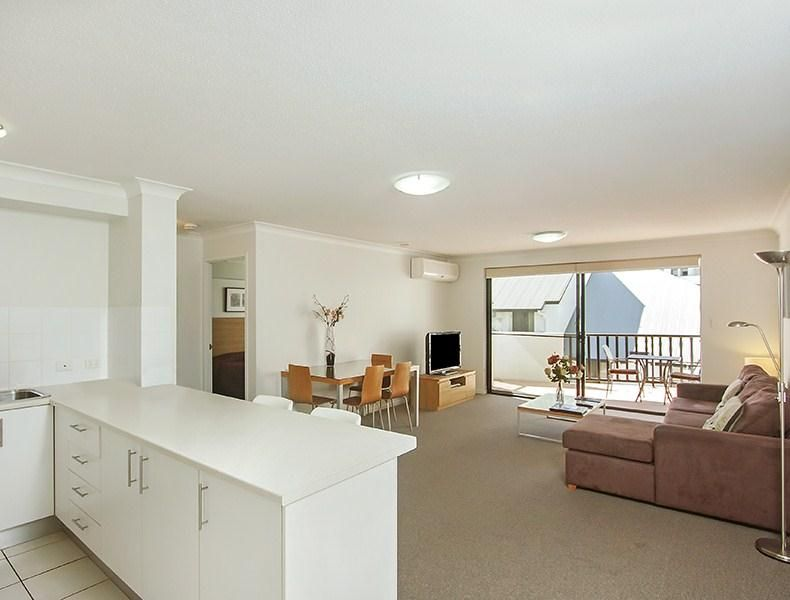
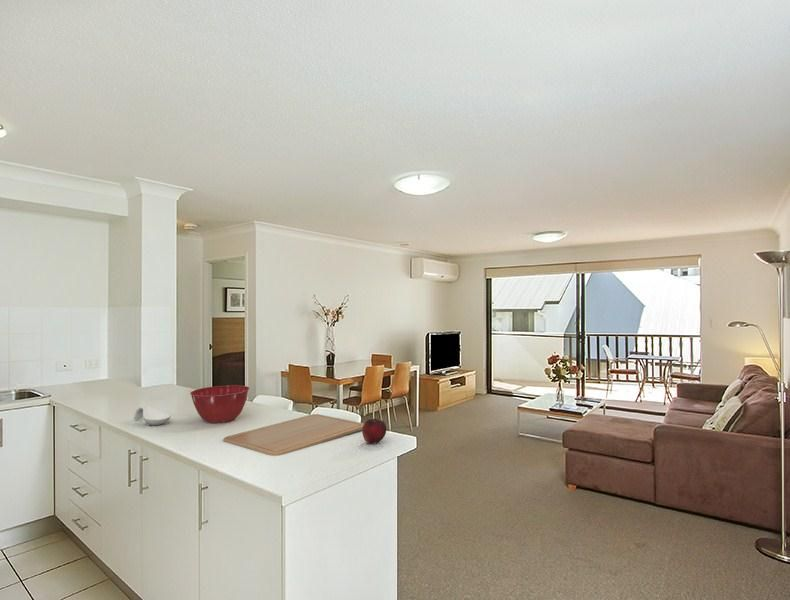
+ chopping board [223,413,364,457]
+ fruit [361,417,387,445]
+ mixing bowl [189,384,250,424]
+ spoon rest [132,405,172,426]
